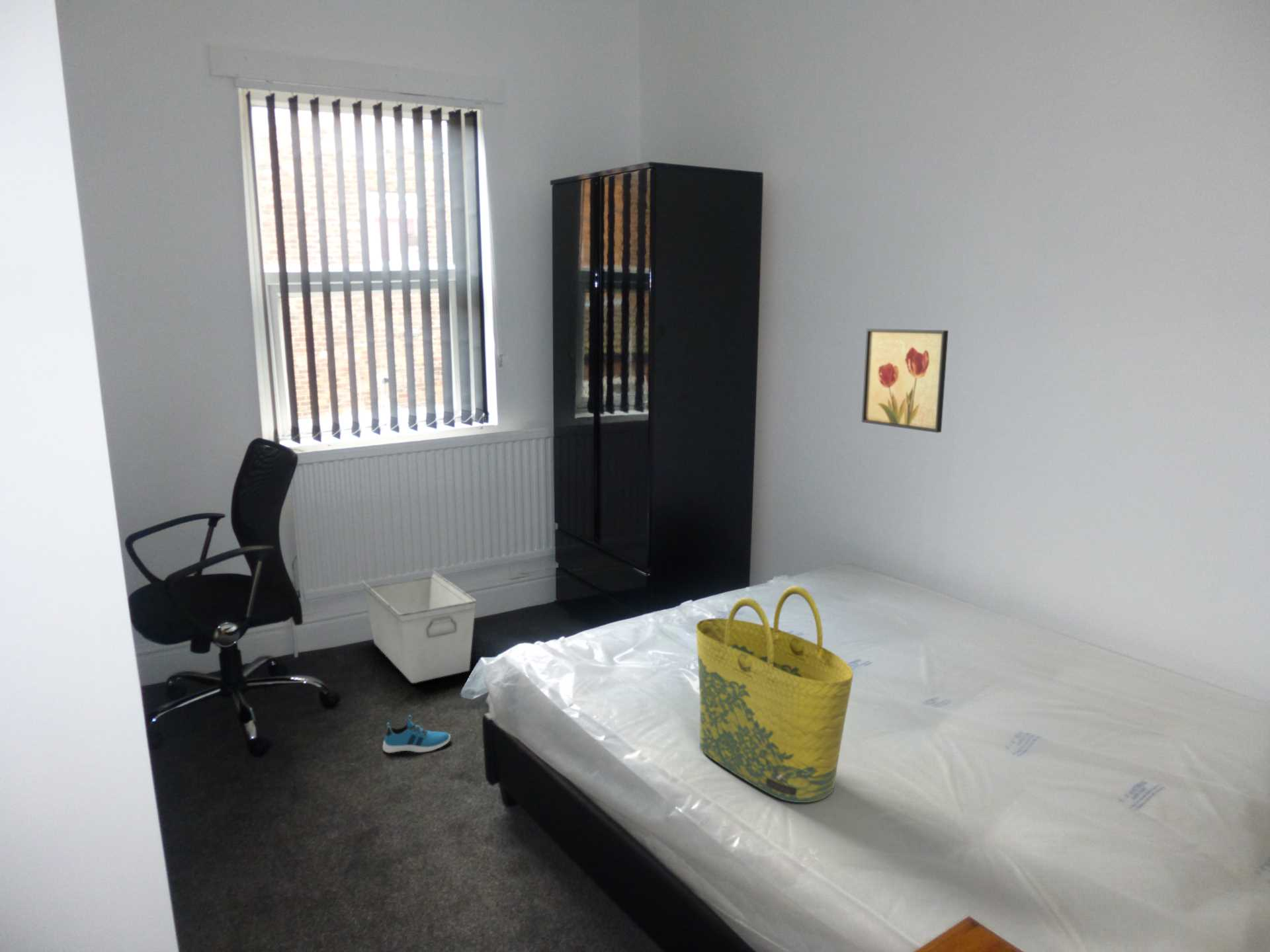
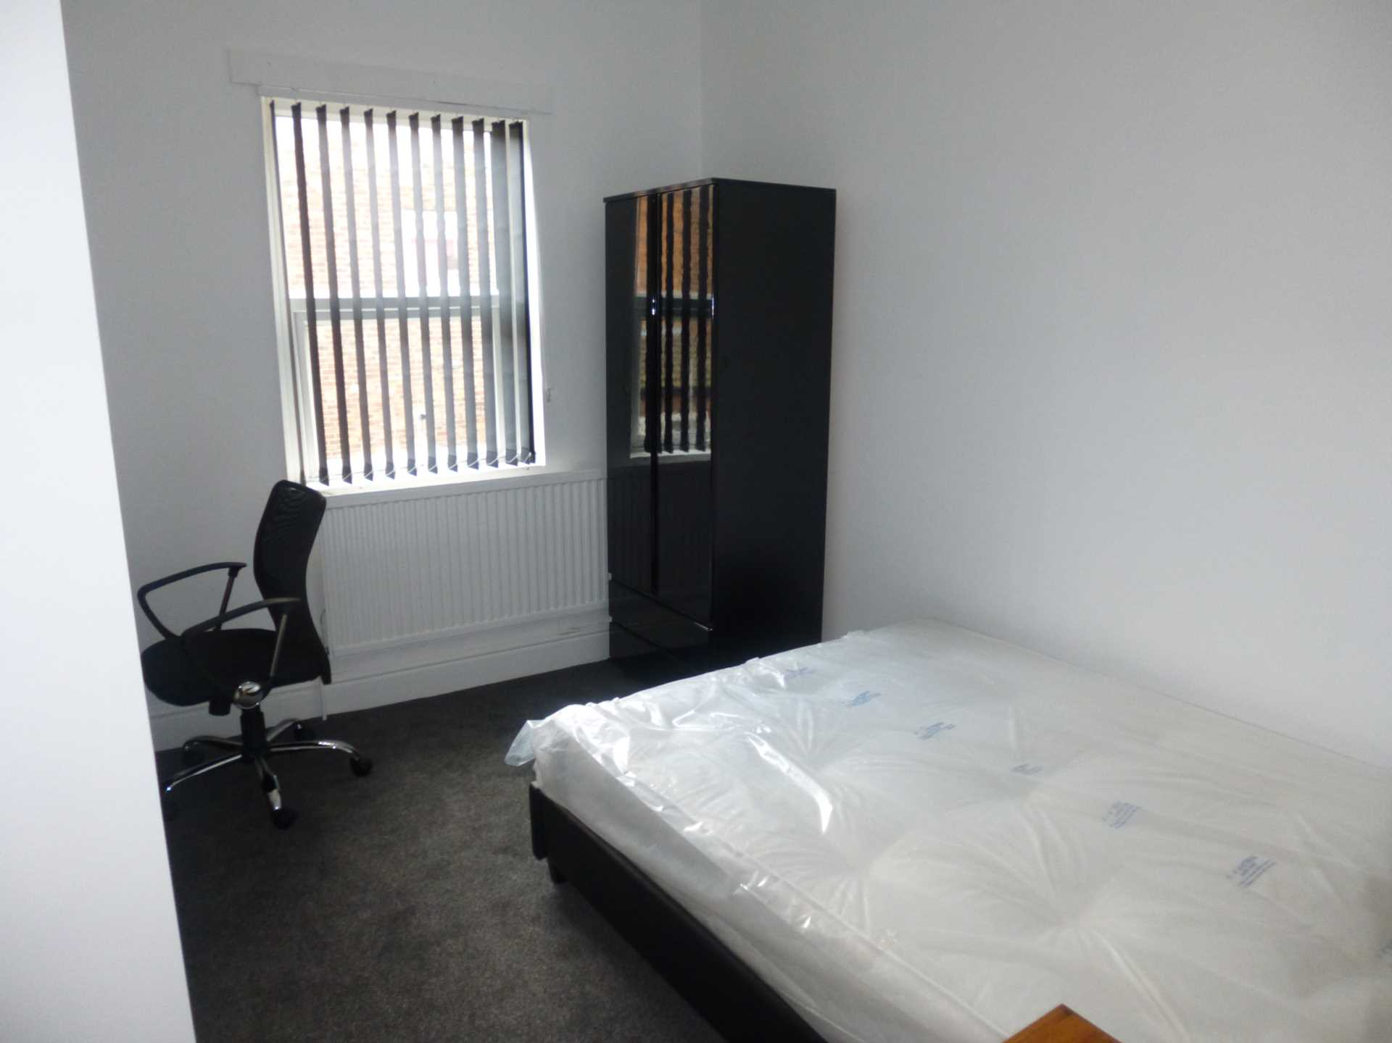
- tote bag [695,585,854,803]
- shoe [382,715,451,754]
- storage bin [361,570,477,684]
- wall art [861,328,949,434]
